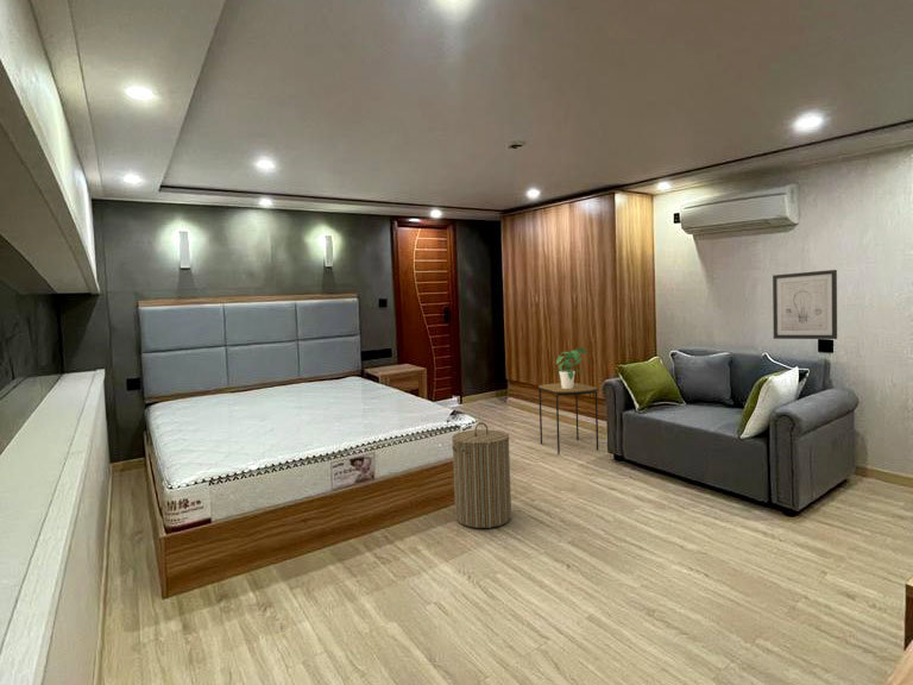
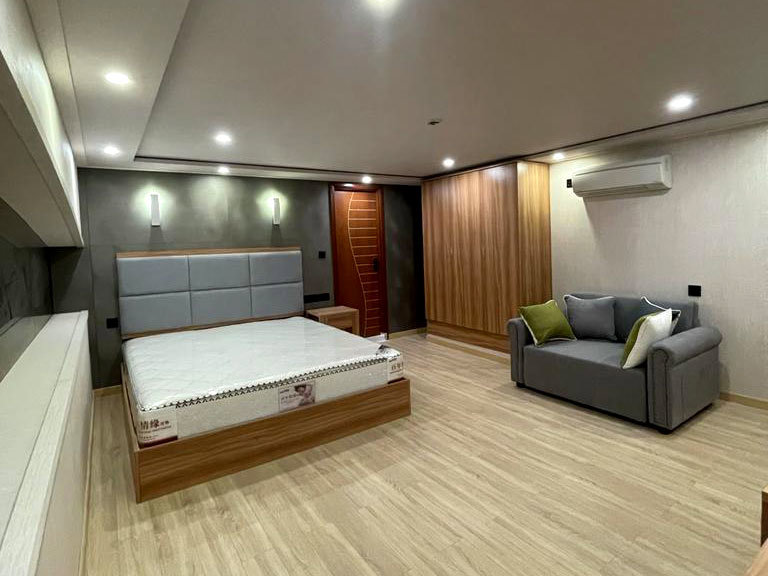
- laundry hamper [451,421,512,529]
- potted plant [555,346,587,389]
- wall art [772,269,838,340]
- side table [536,382,599,455]
